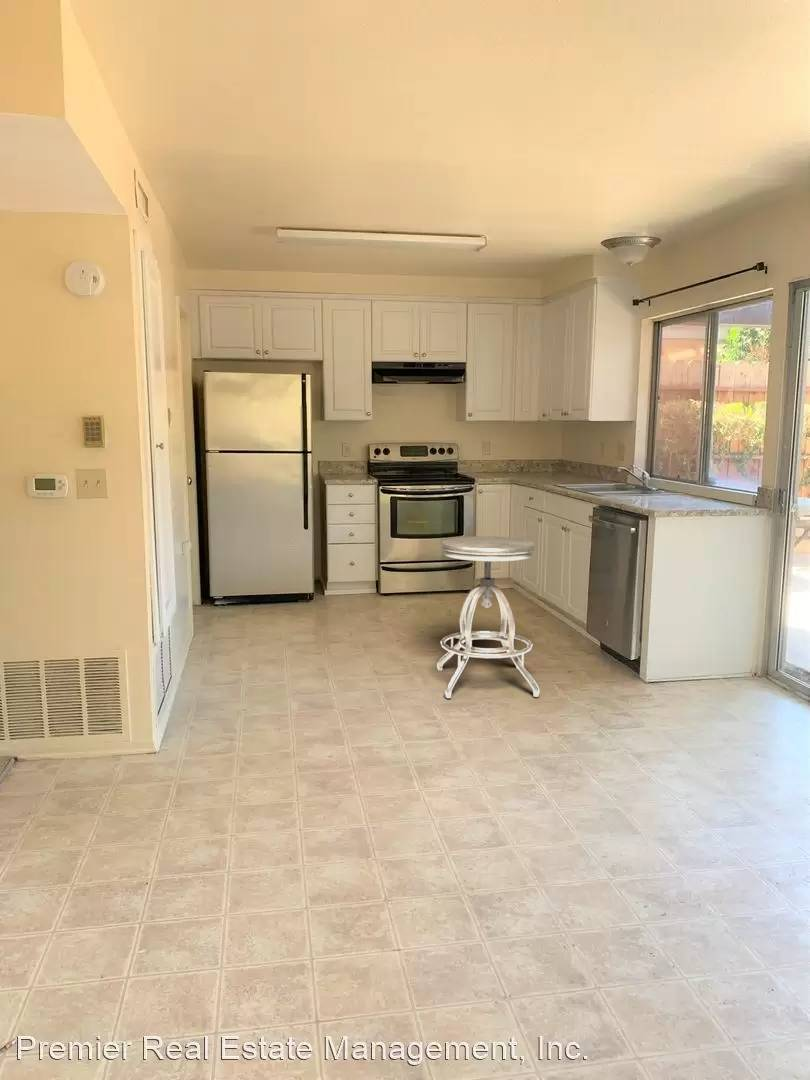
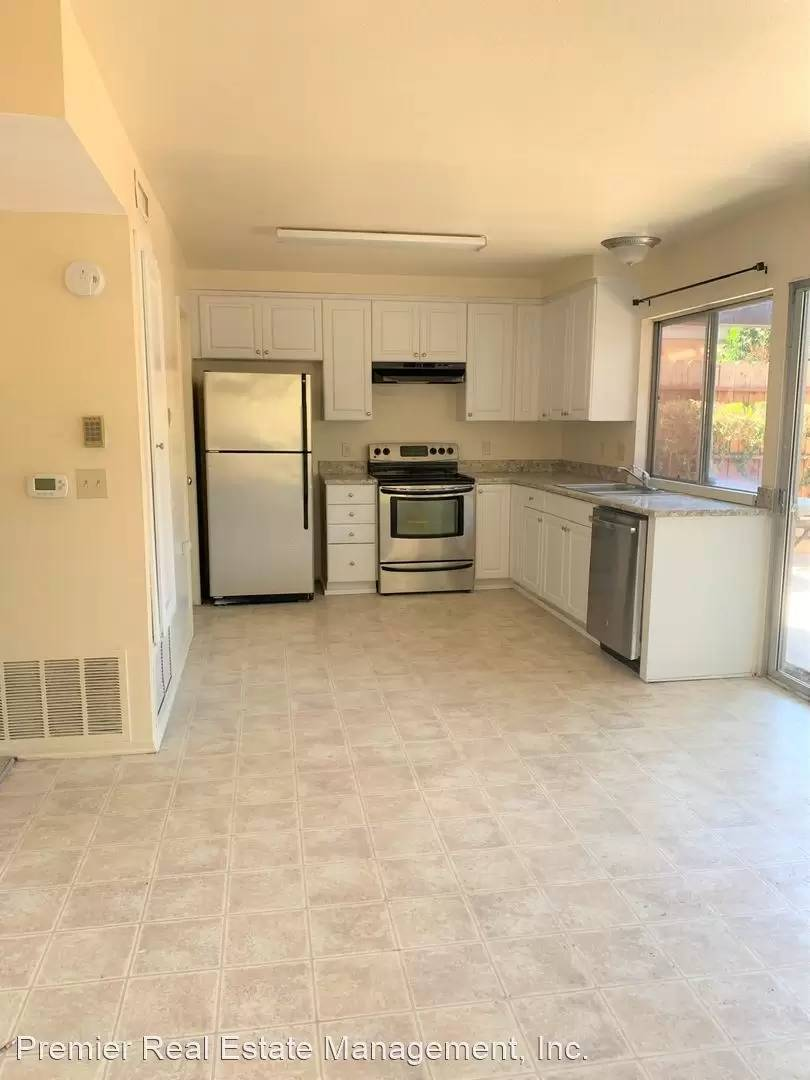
- stool [436,535,540,699]
